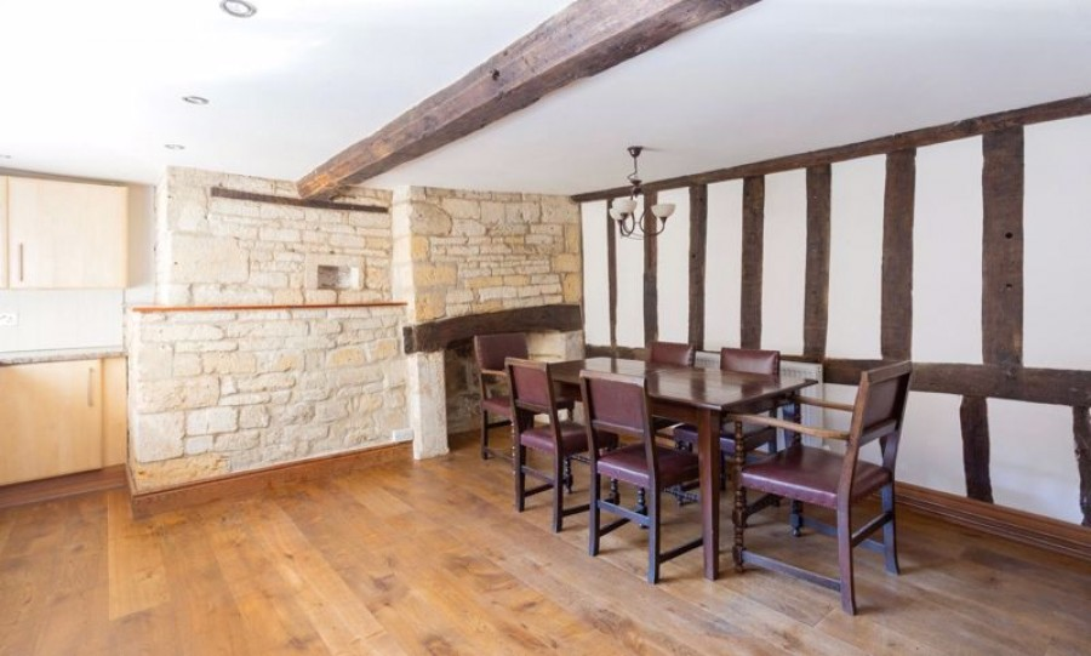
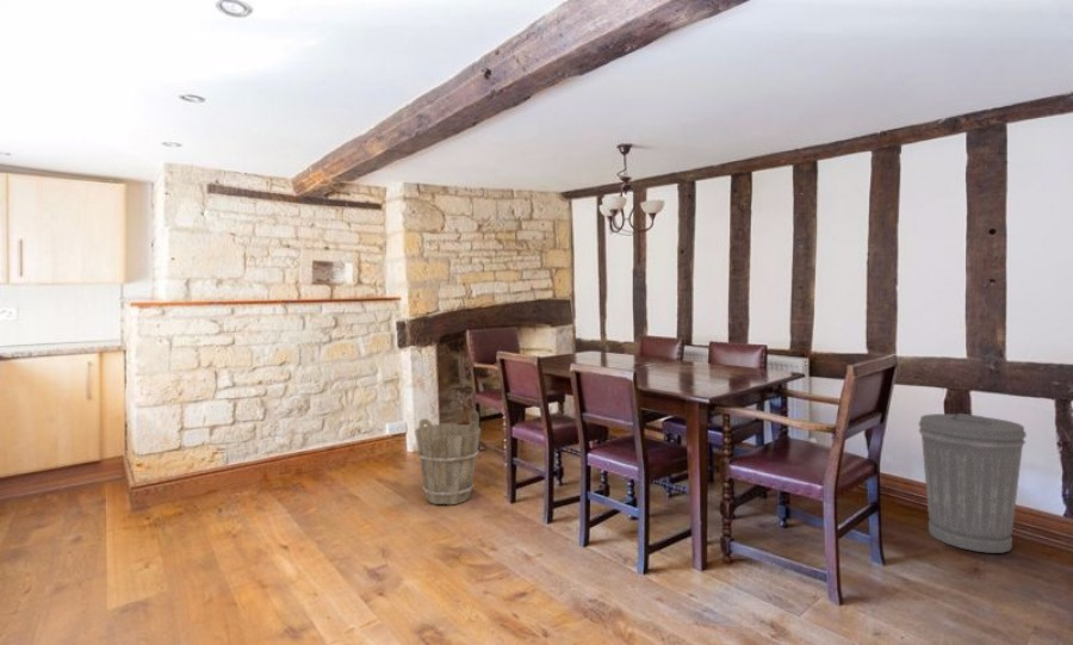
+ bucket [414,409,482,507]
+ trash can [918,413,1028,554]
